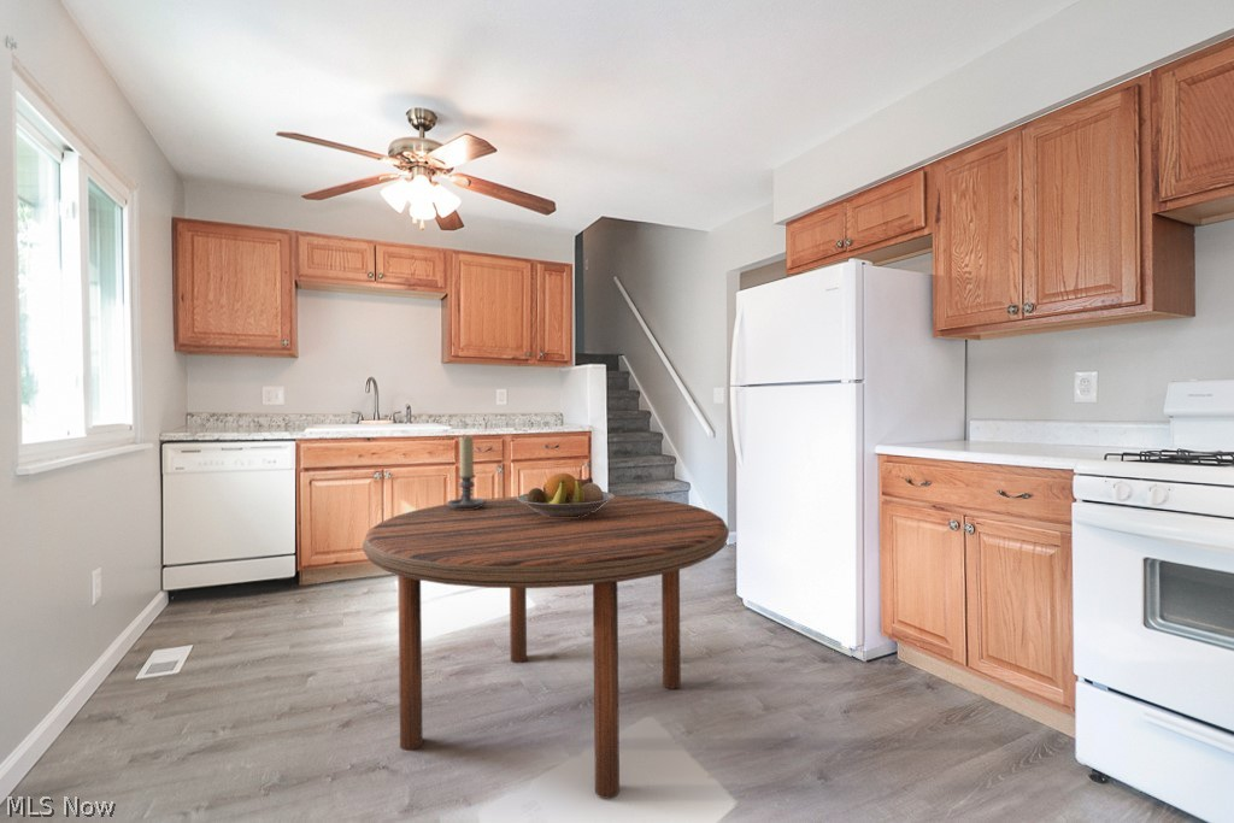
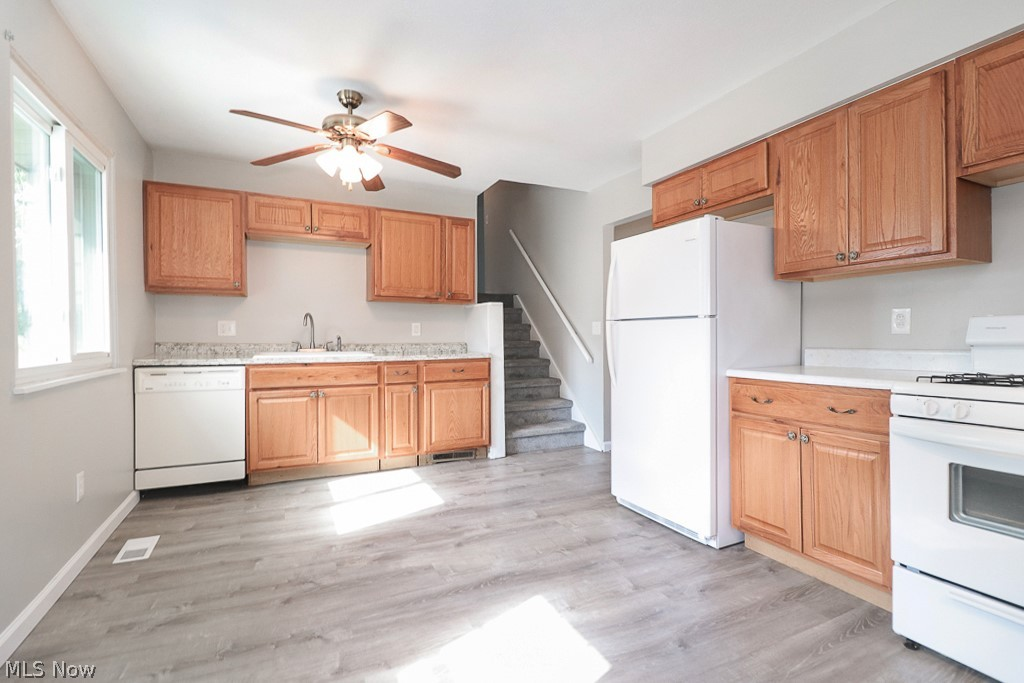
- fruit bowl [517,472,616,517]
- candle holder [446,435,487,510]
- dining table [362,494,730,800]
